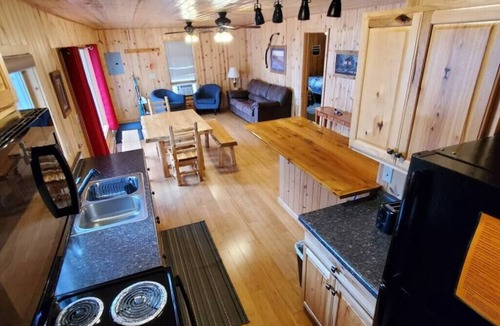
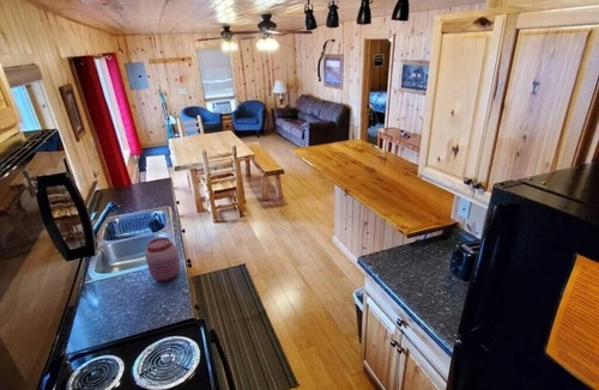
+ jar [144,236,182,282]
